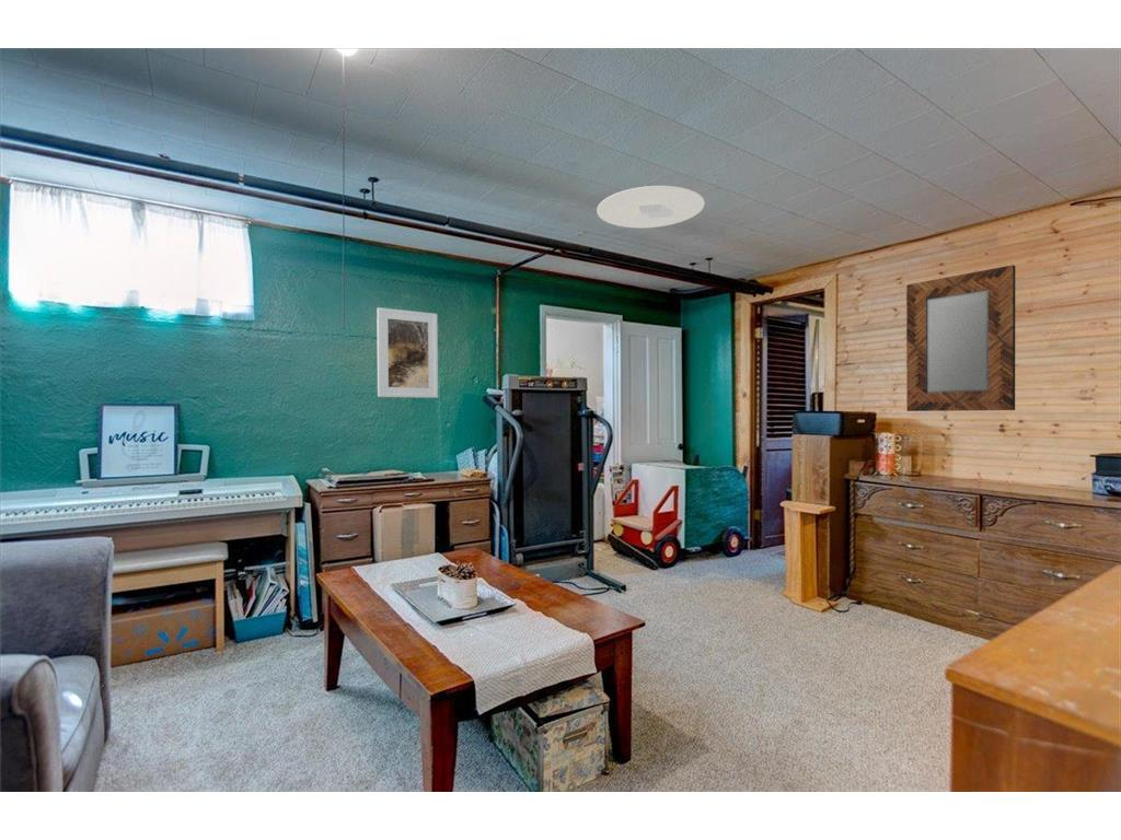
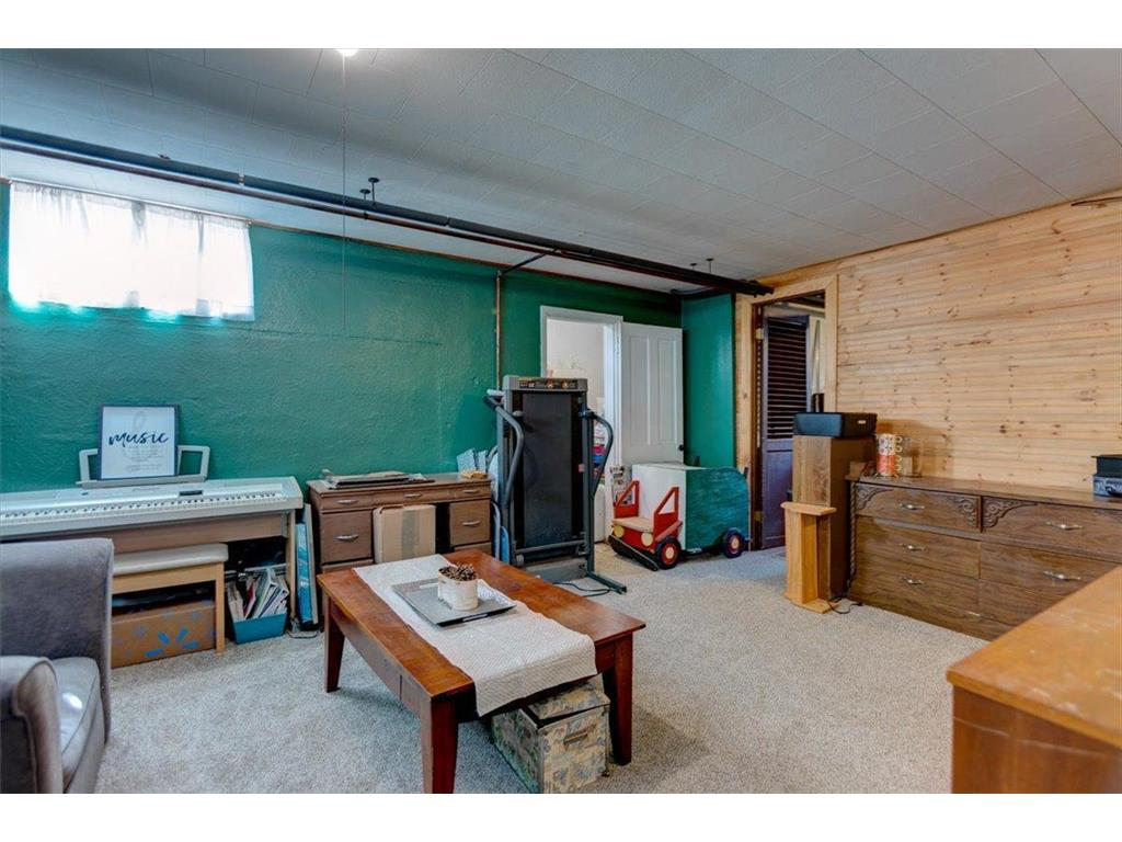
- home mirror [905,264,1016,412]
- ceiling light [596,185,705,229]
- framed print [375,306,439,399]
